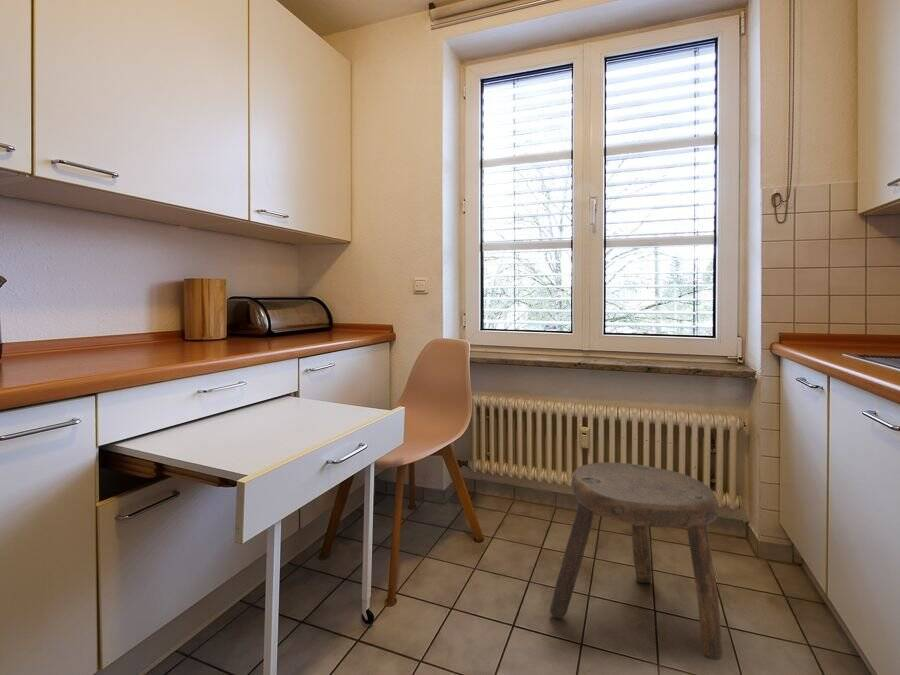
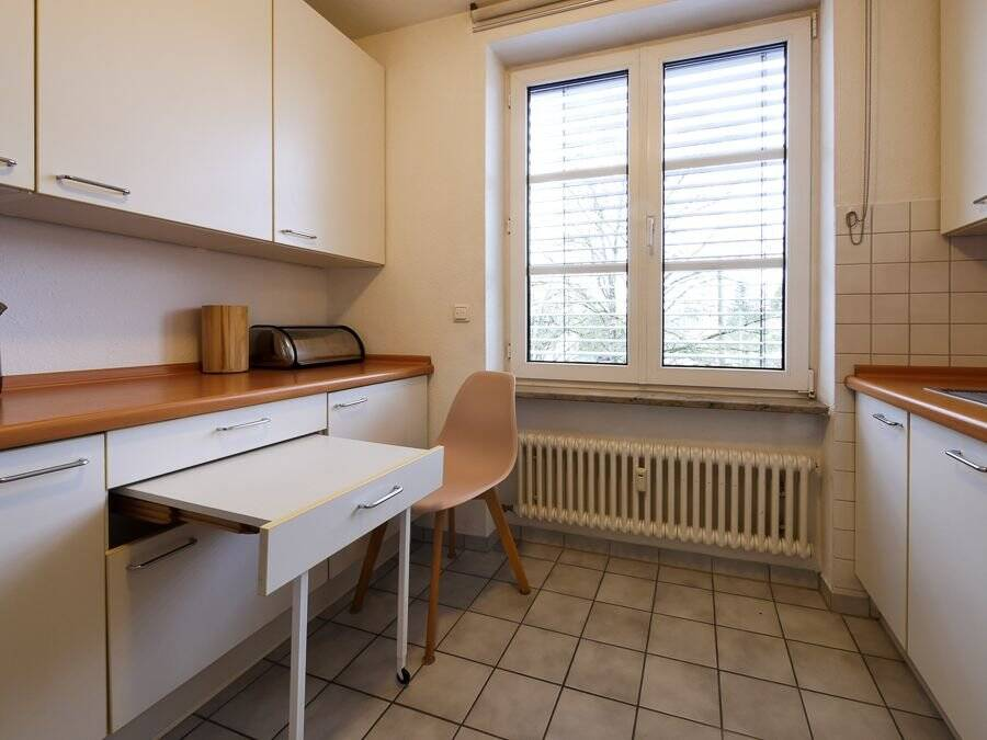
- stool [549,462,724,661]
